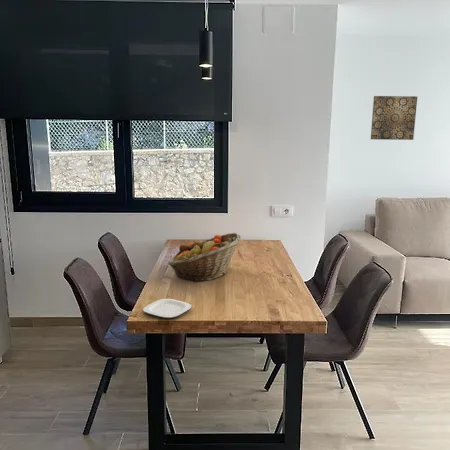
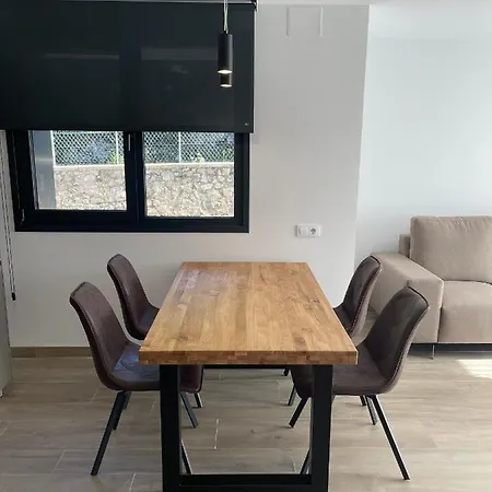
- fruit basket [167,232,242,283]
- plate [142,298,192,319]
- wall art [370,95,418,141]
